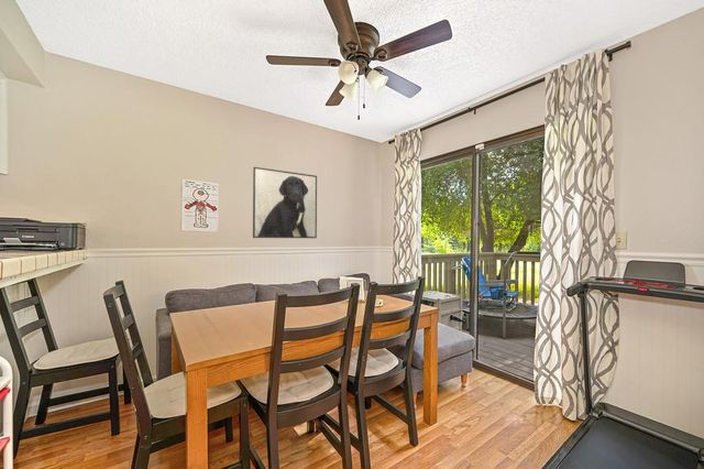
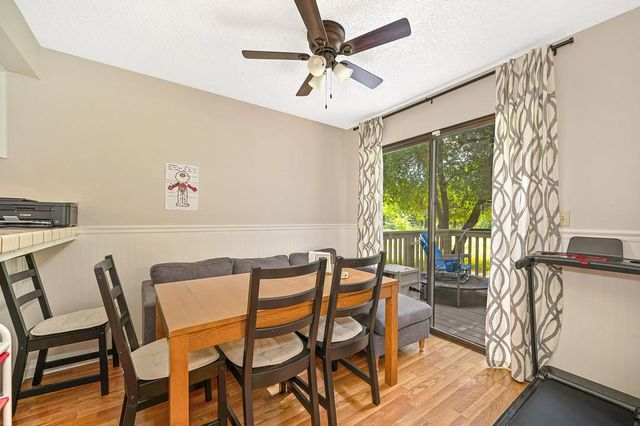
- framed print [252,166,318,239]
